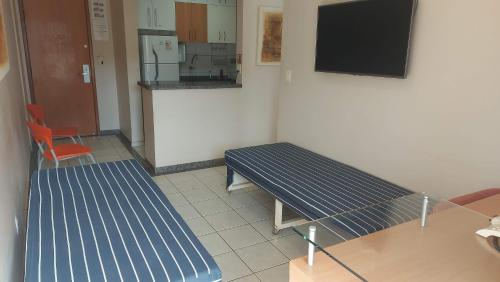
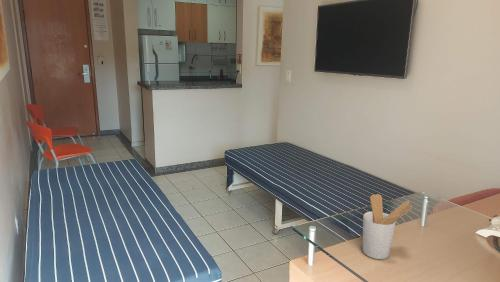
+ utensil holder [361,193,413,260]
